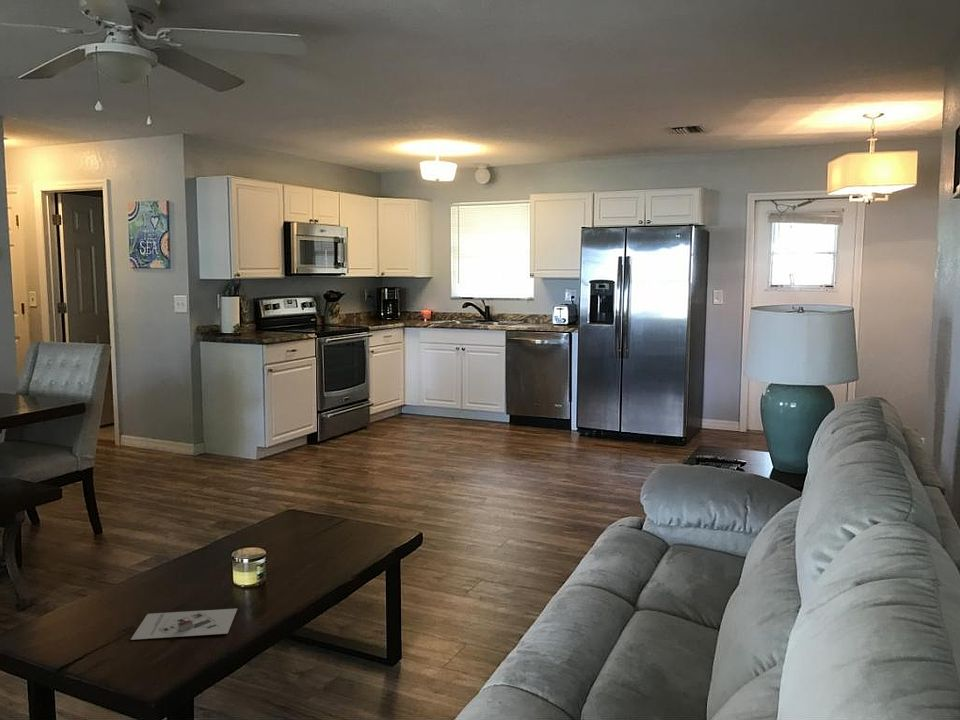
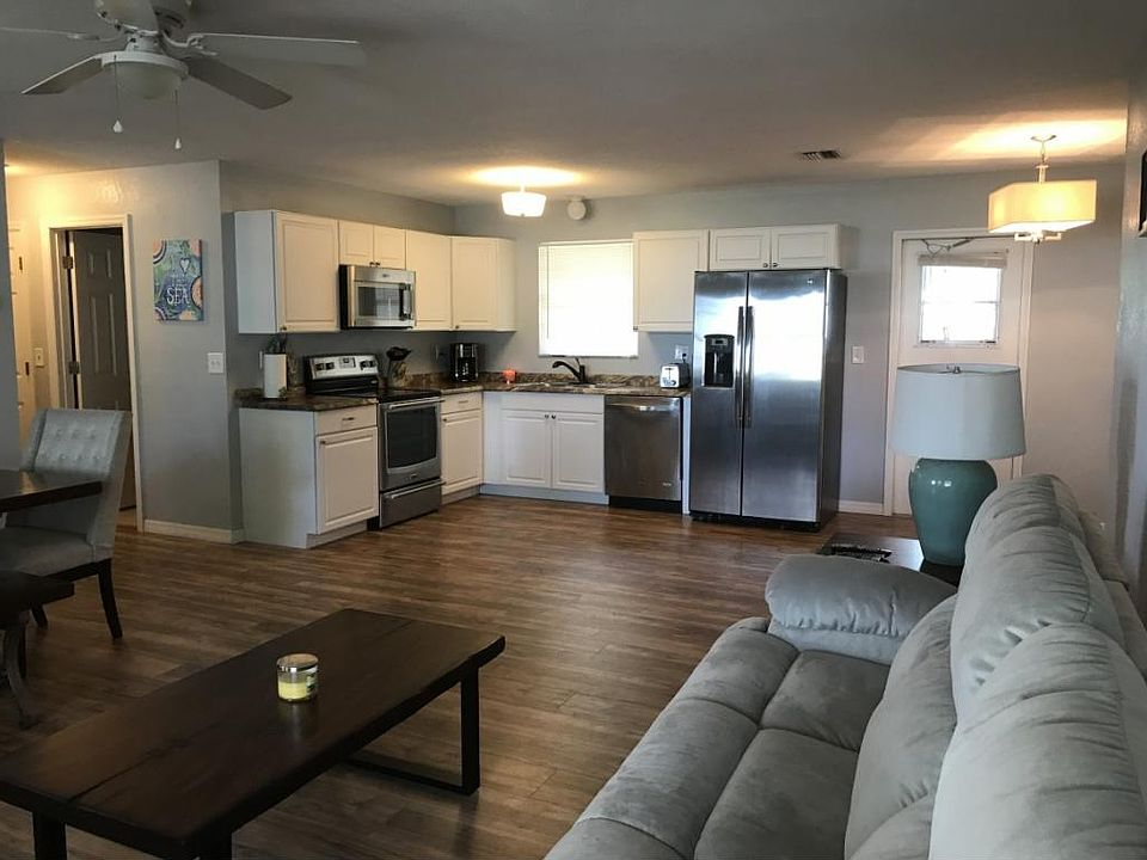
- architectural model [130,607,238,641]
